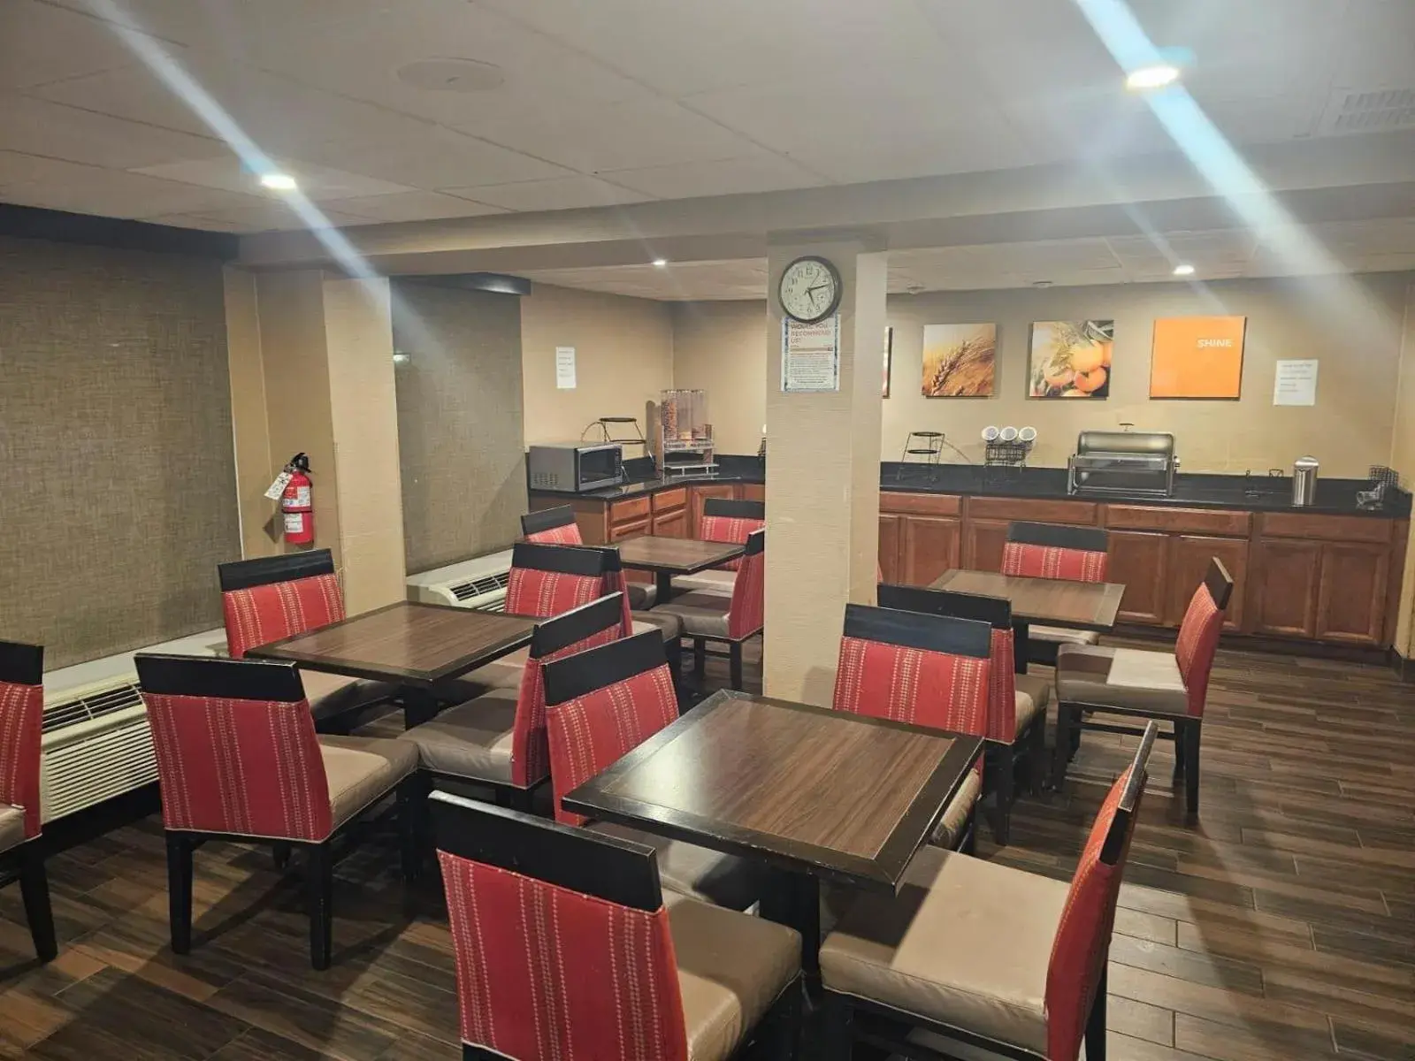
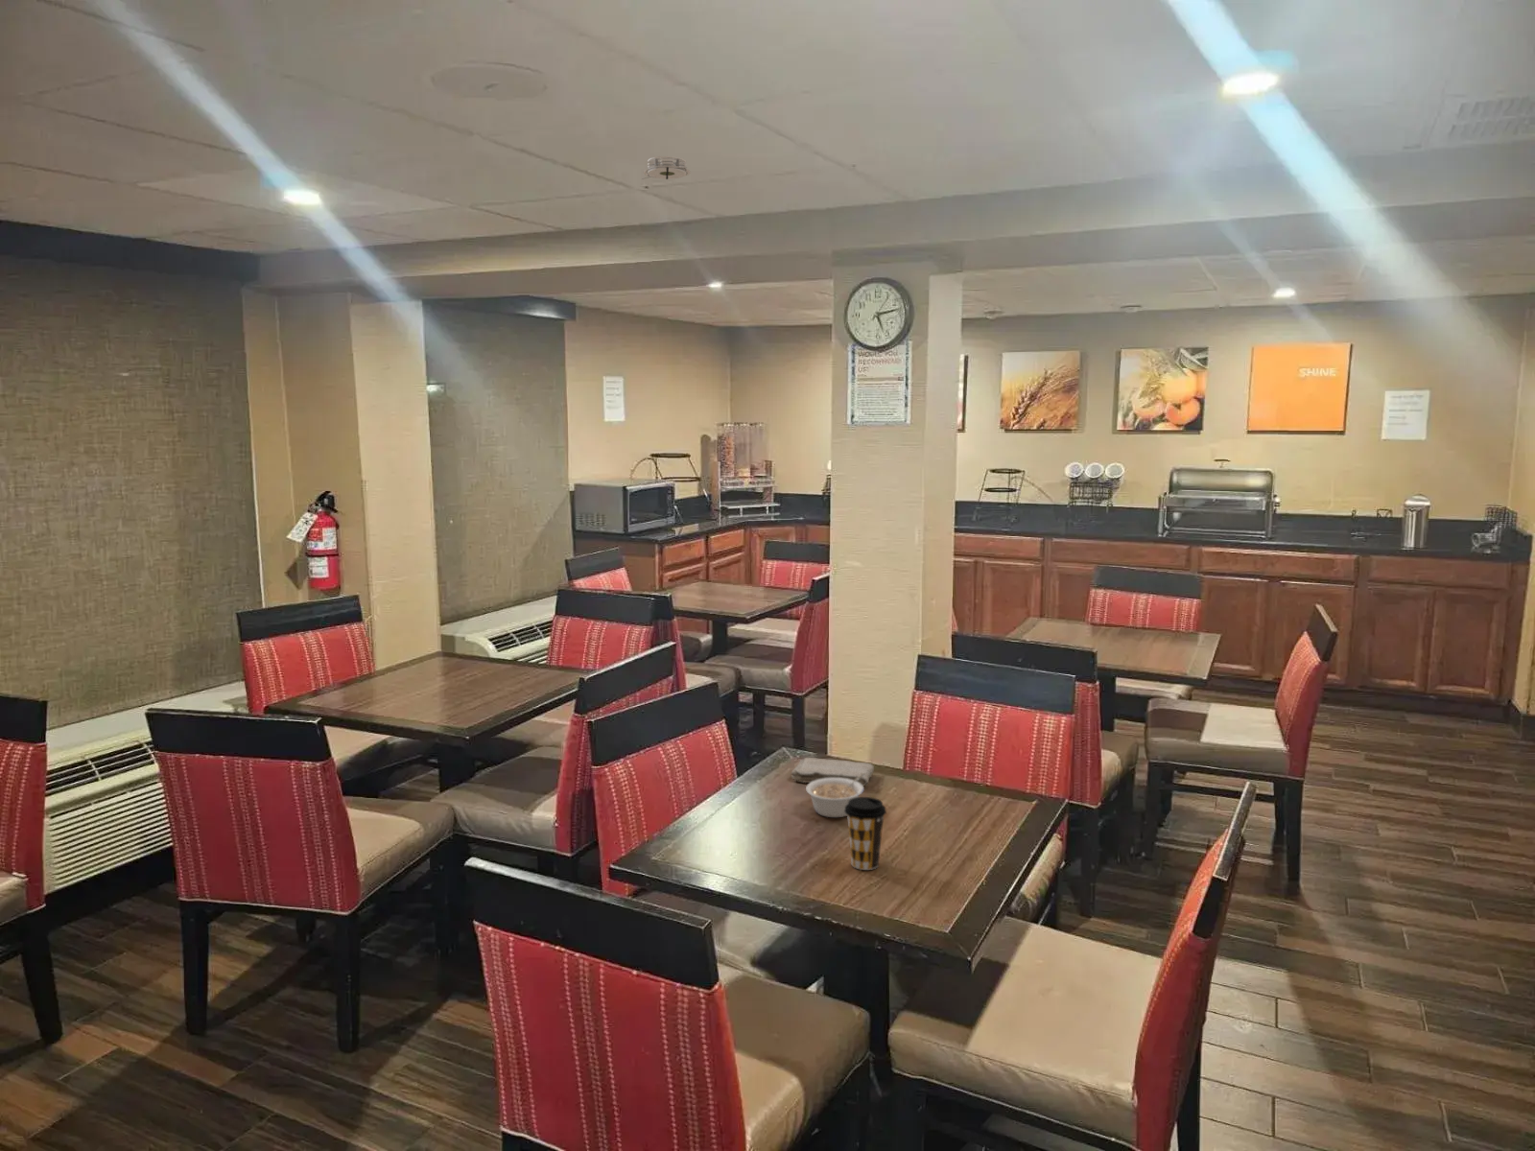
+ washcloth [790,757,875,787]
+ legume [805,773,865,819]
+ smoke detector [642,156,691,180]
+ coffee cup [844,796,887,871]
